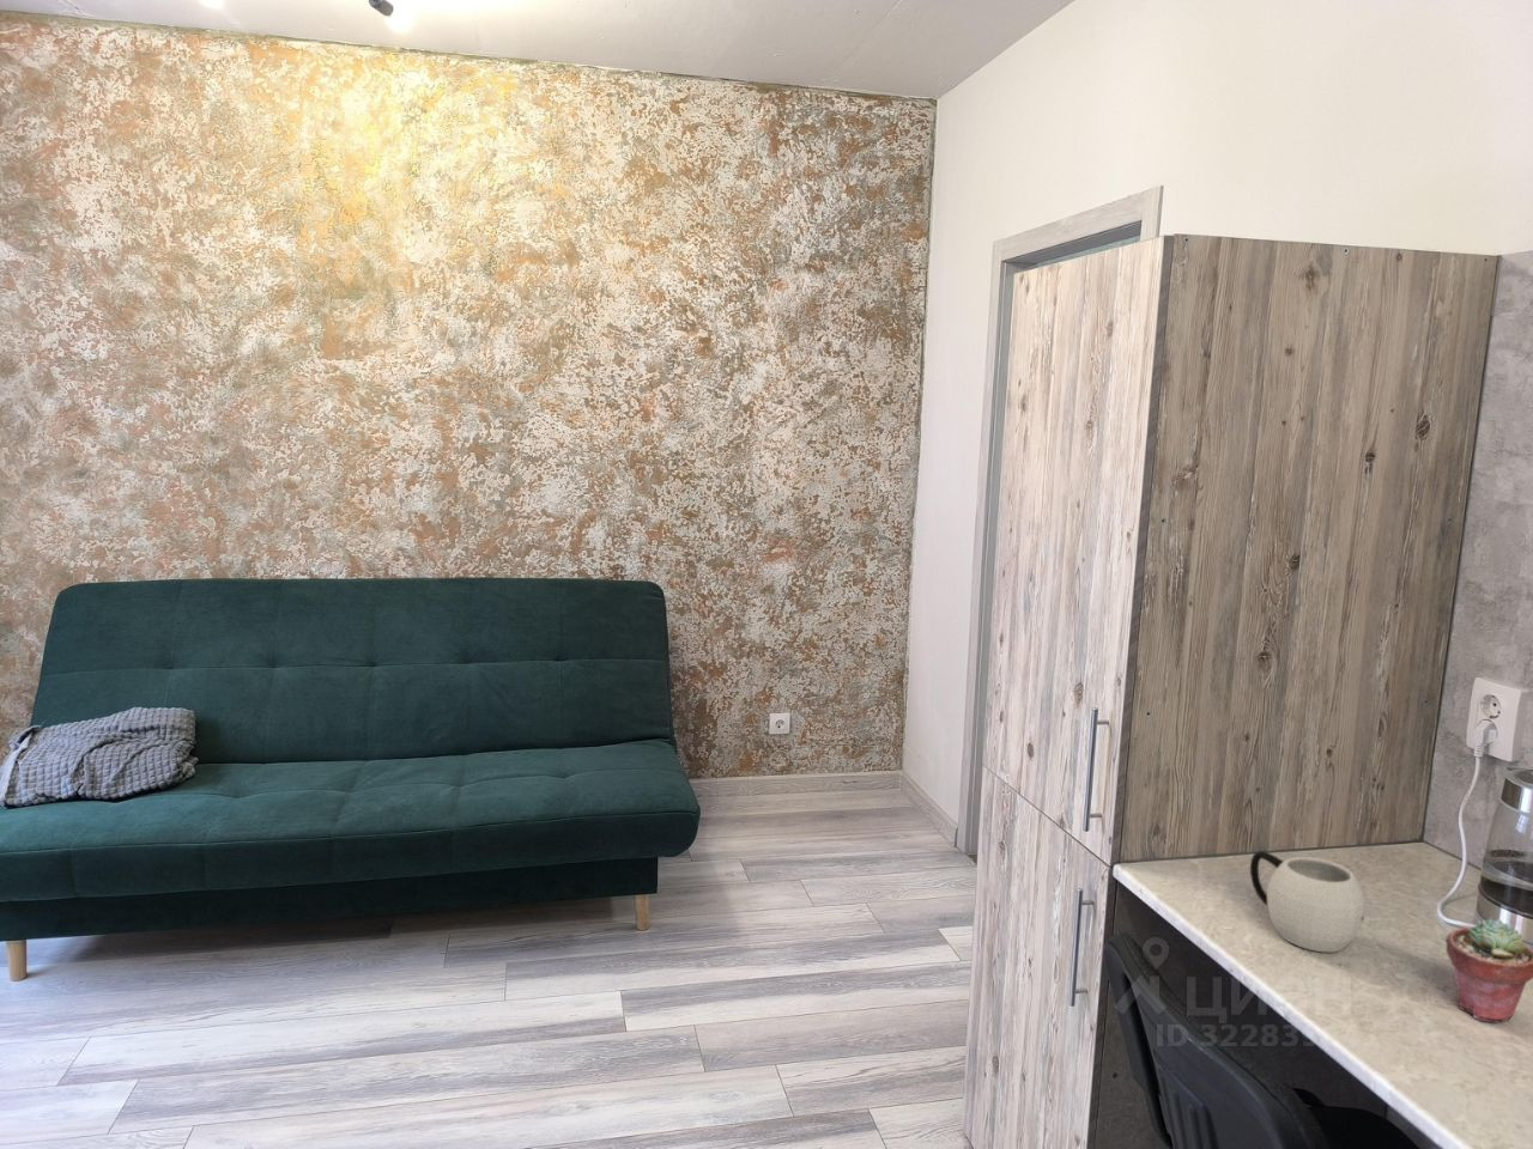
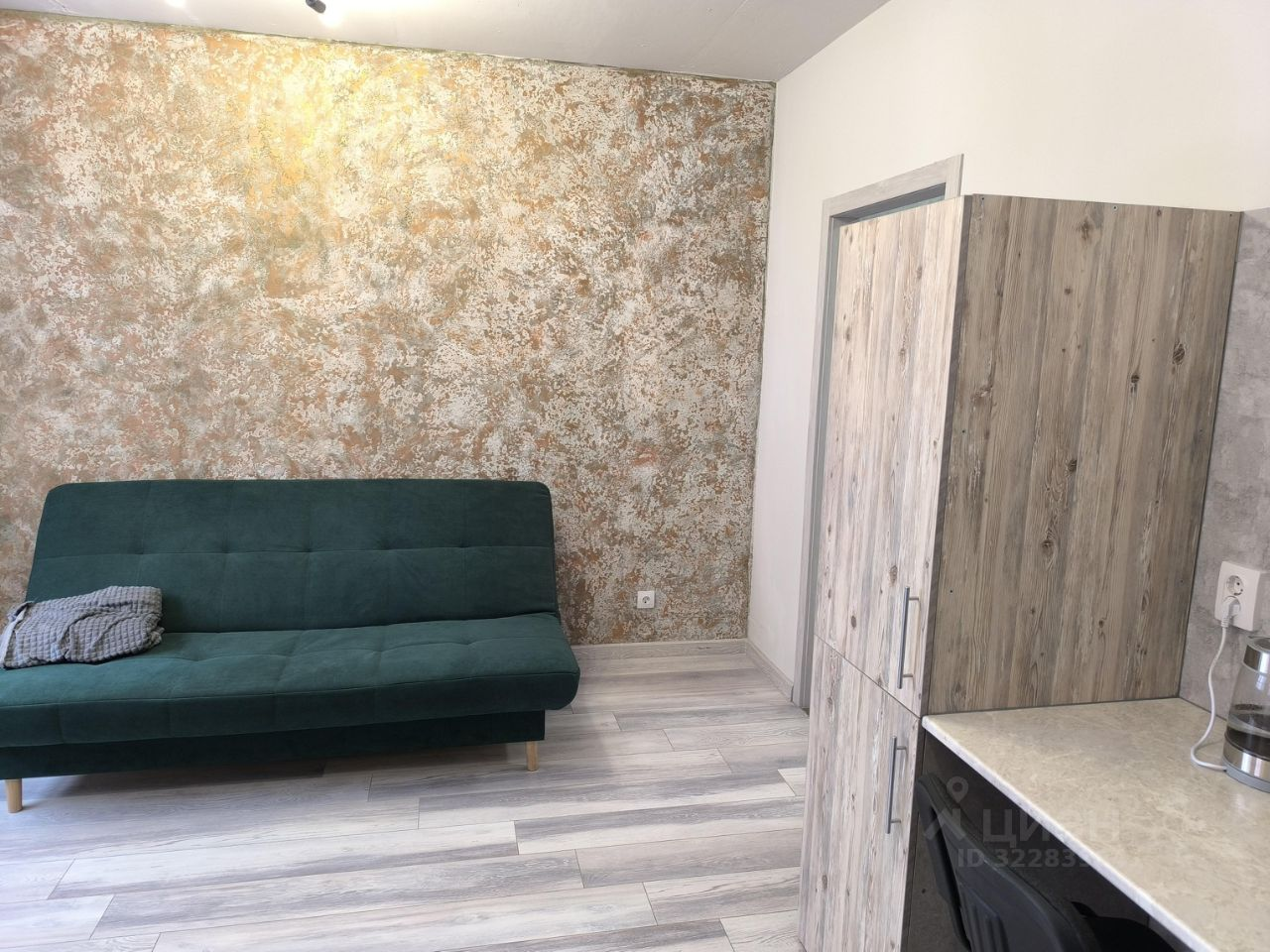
- mug [1249,850,1366,953]
- potted succulent [1445,918,1533,1023]
